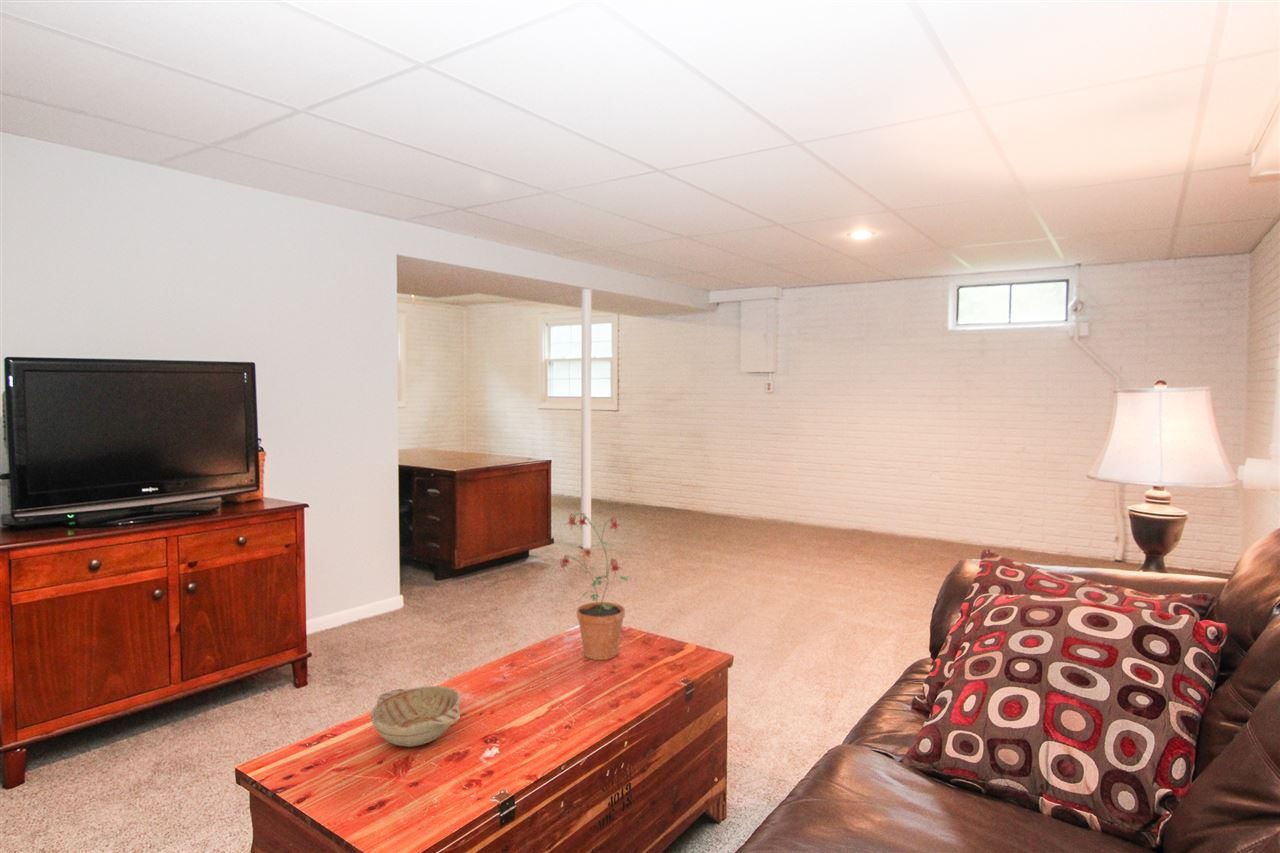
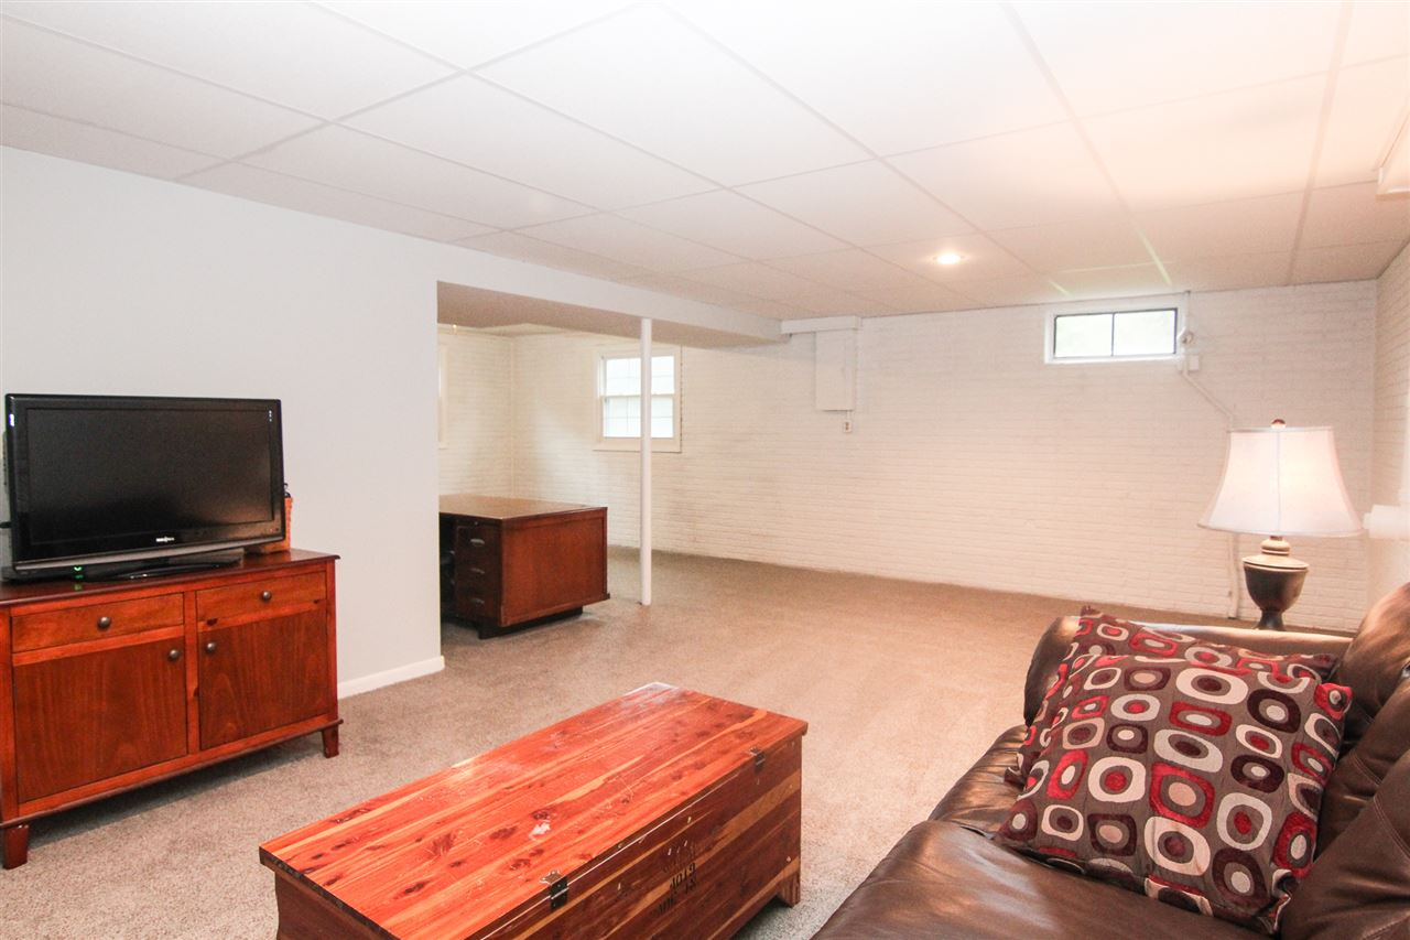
- potted plant [557,512,633,661]
- decorative bowl [369,685,461,748]
